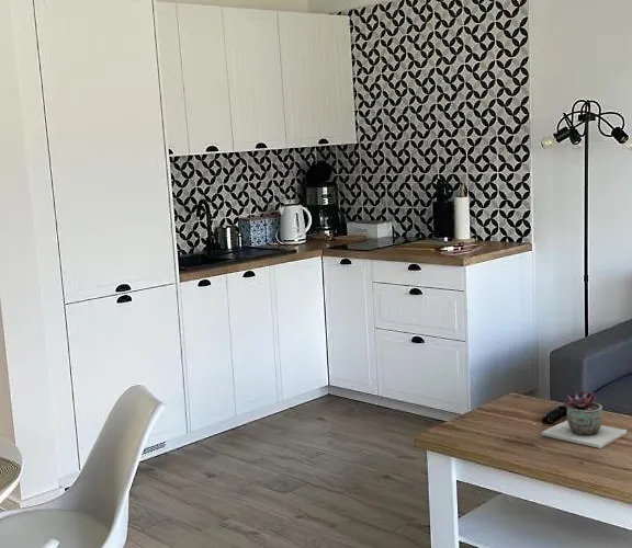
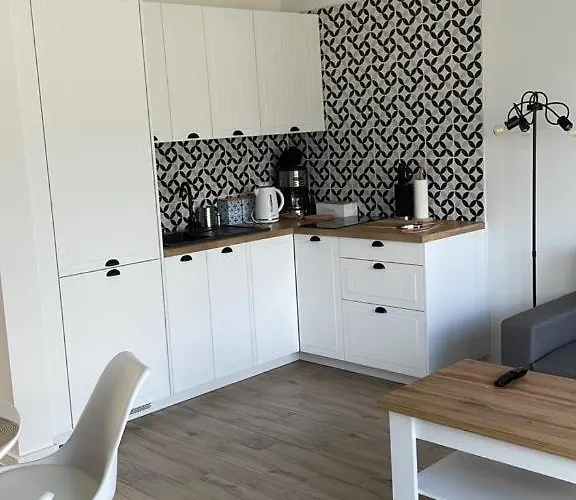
- succulent plant [540,389,629,449]
